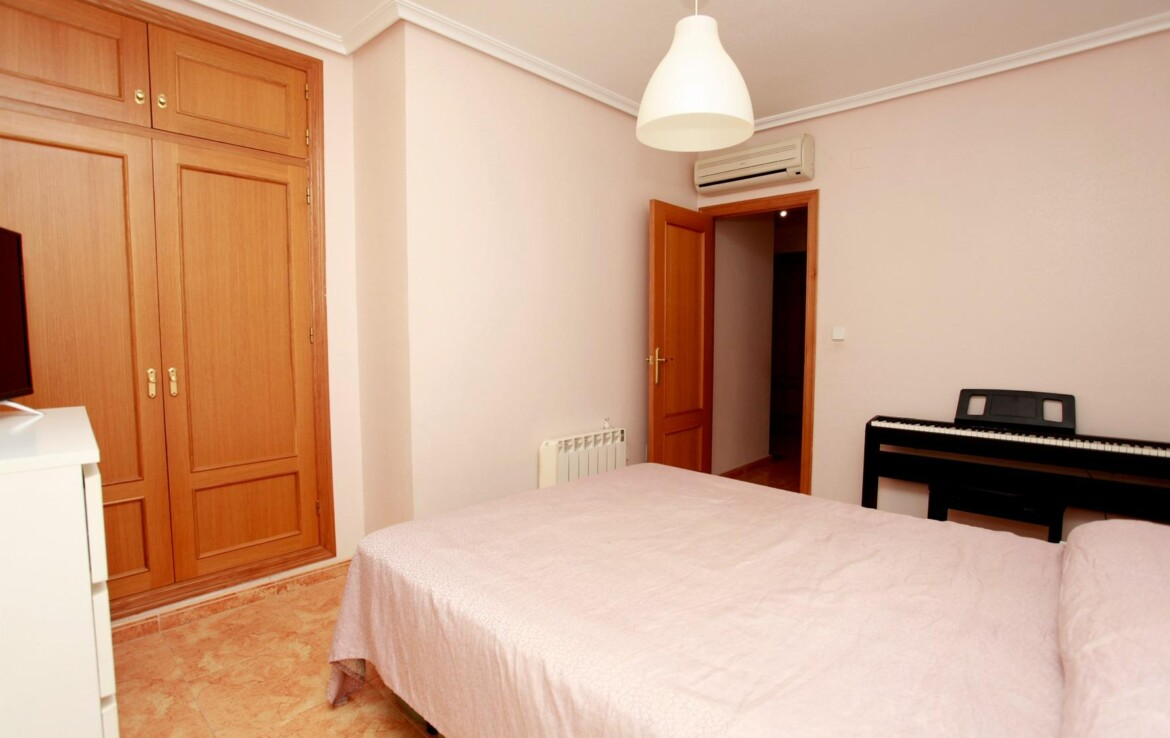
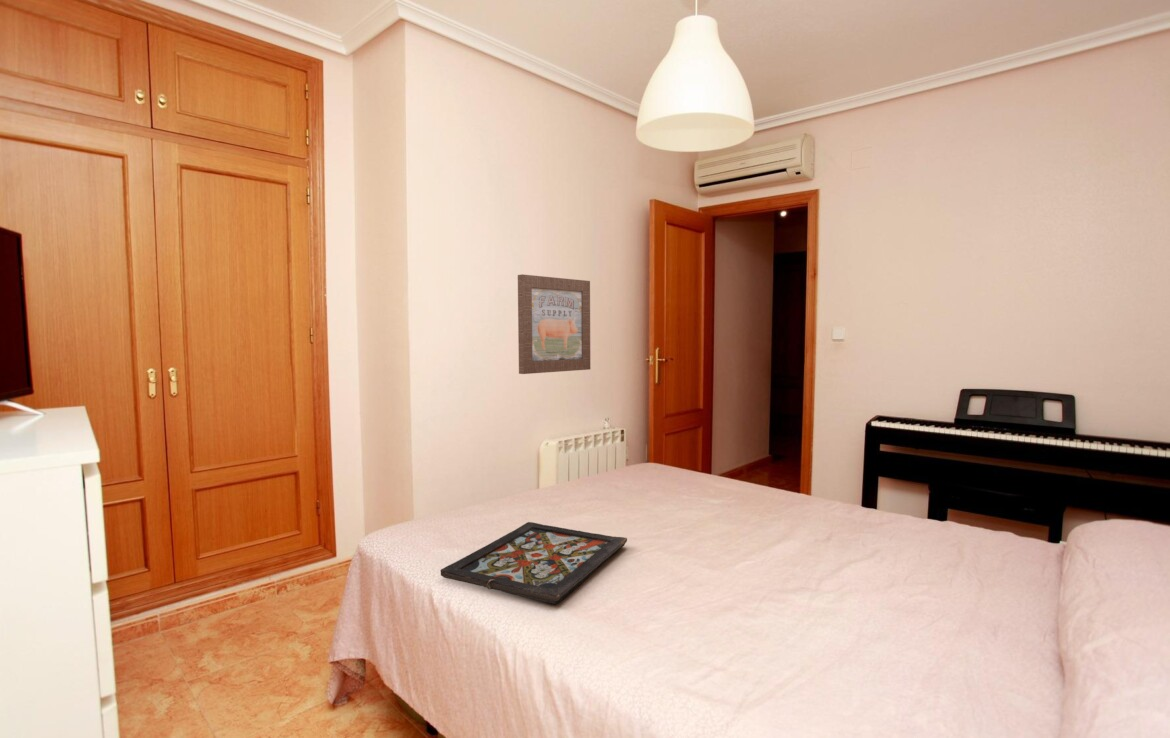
+ wall art [517,273,591,375]
+ decorative tray [439,521,628,605]
